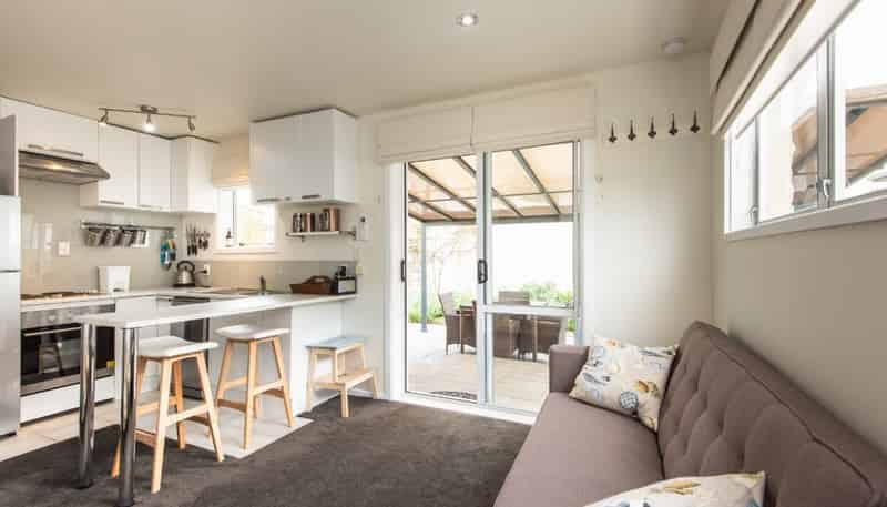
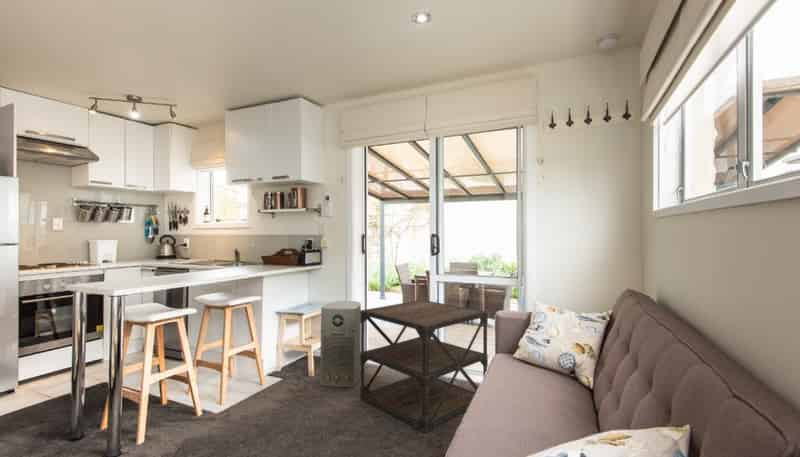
+ side table [359,299,489,434]
+ air purifier [319,300,362,388]
